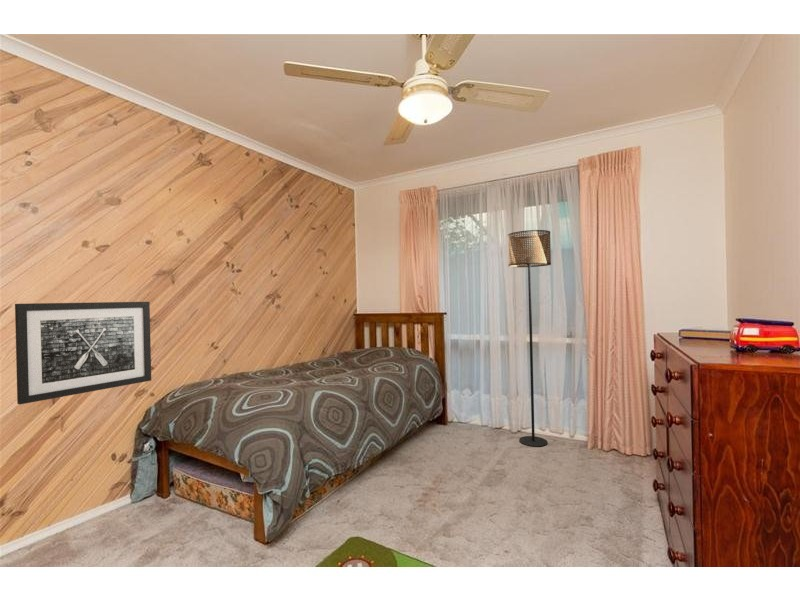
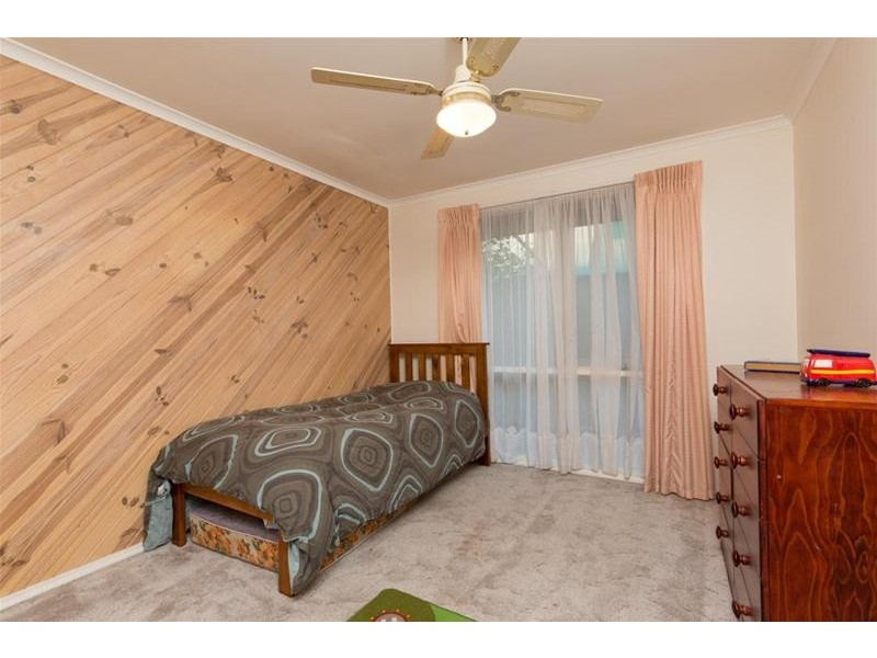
- wall art [14,301,152,405]
- floor lamp [507,229,552,448]
